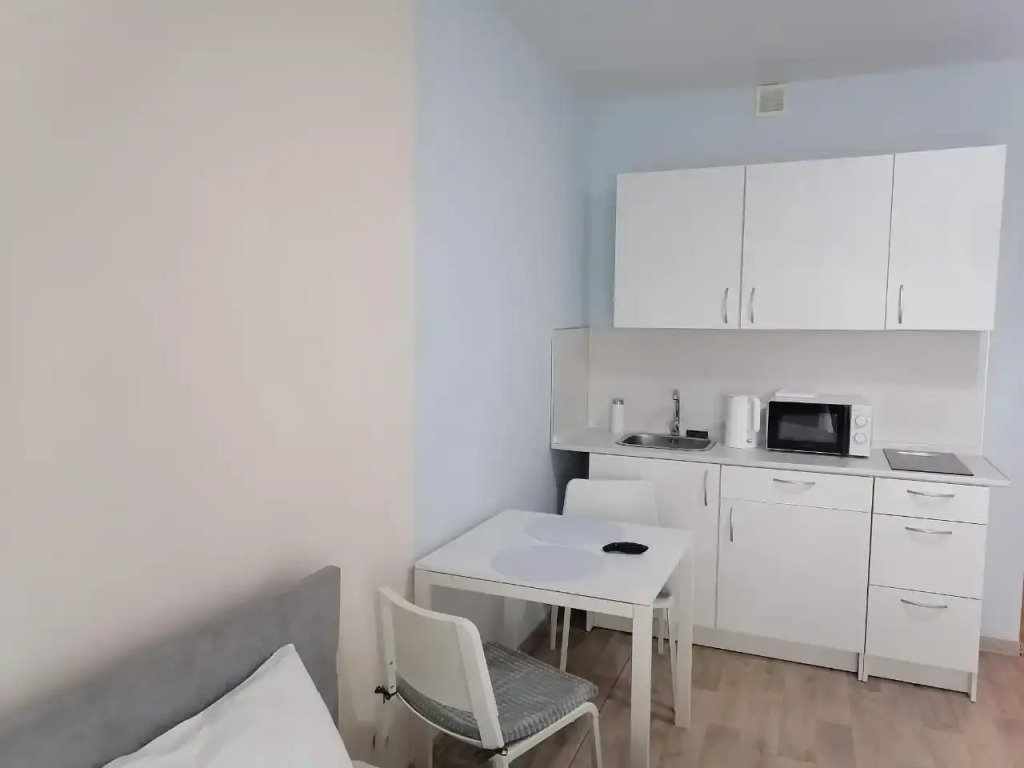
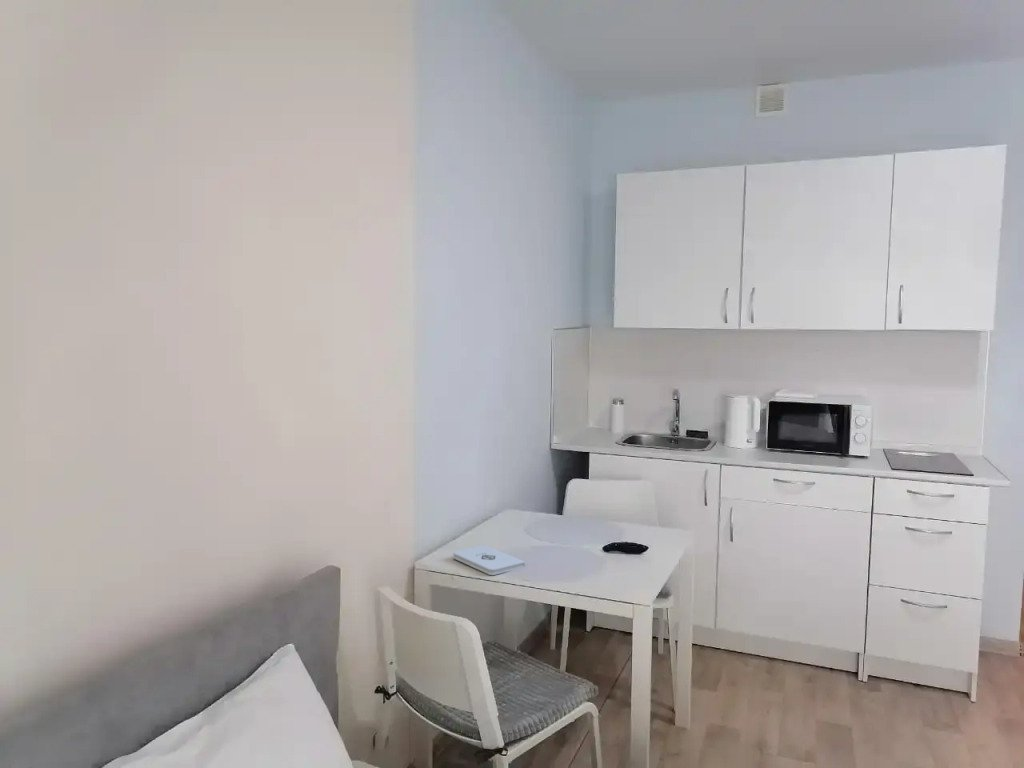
+ notepad [452,544,526,576]
